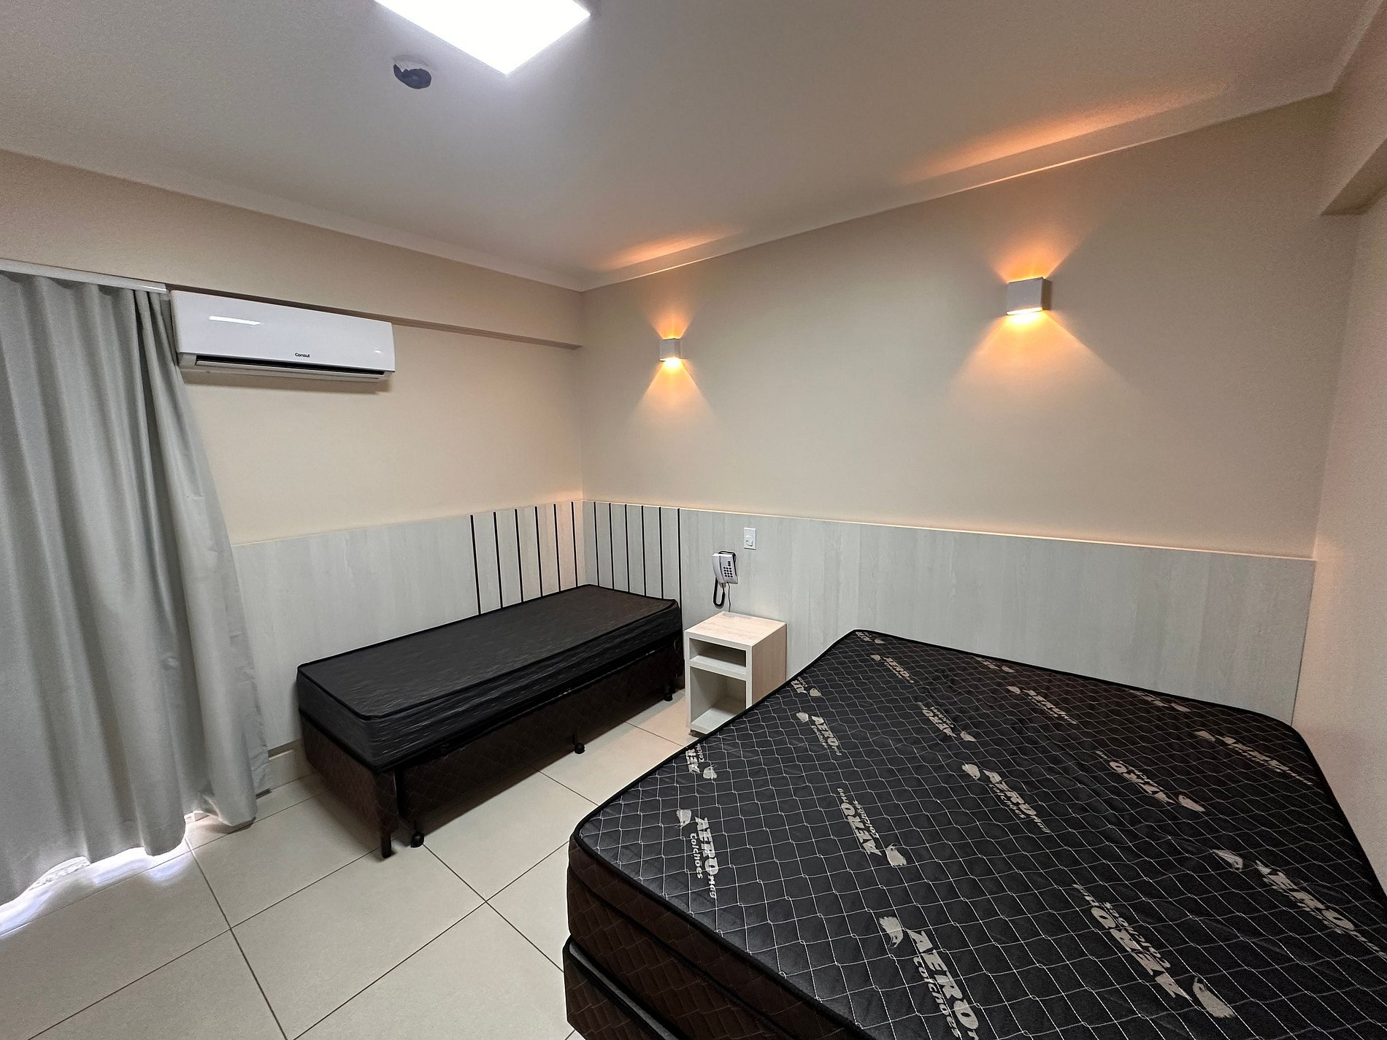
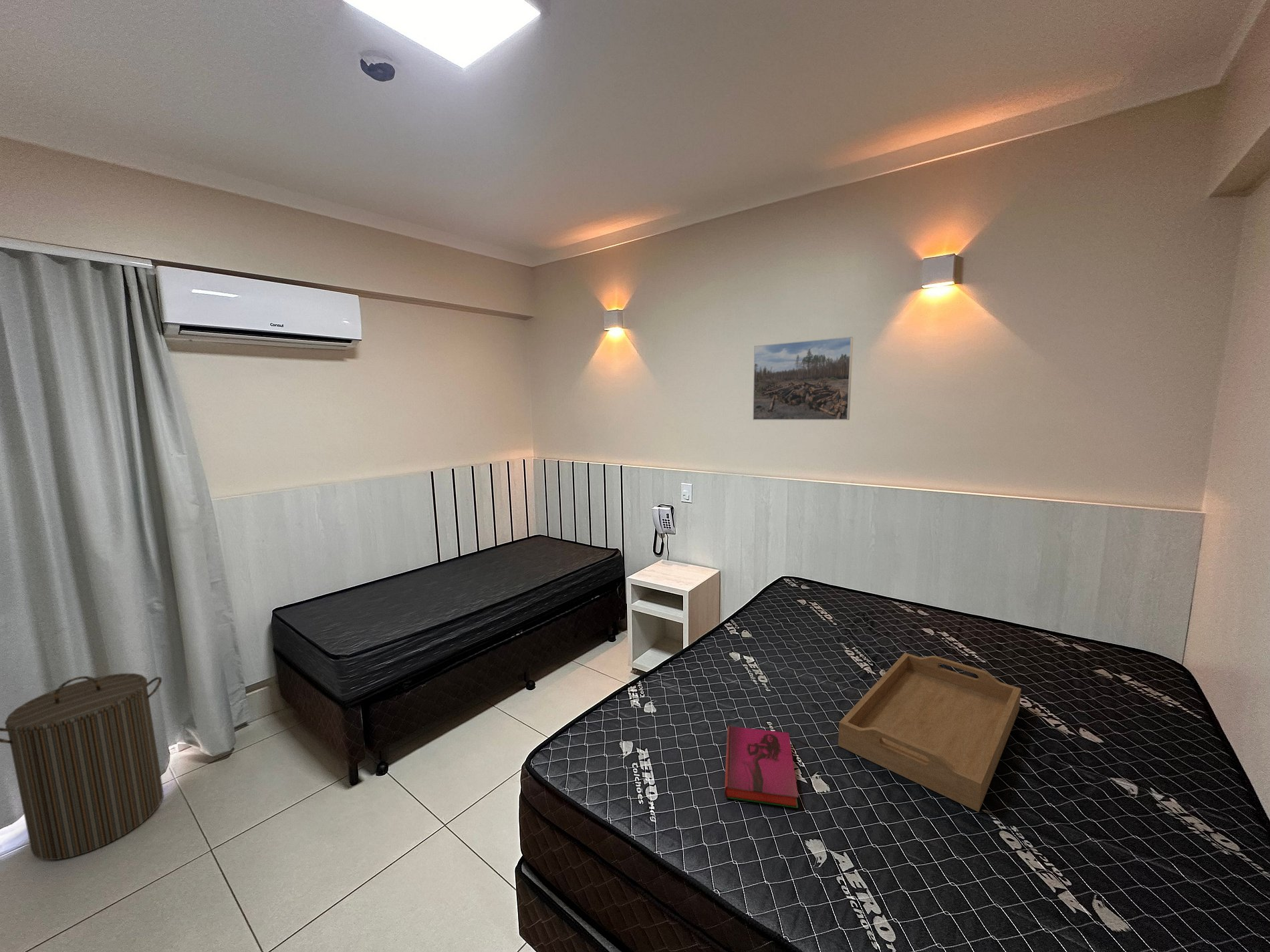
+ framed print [752,336,854,421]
+ hardback book [724,725,799,809]
+ laundry hamper [0,673,164,860]
+ serving tray [838,652,1022,812]
